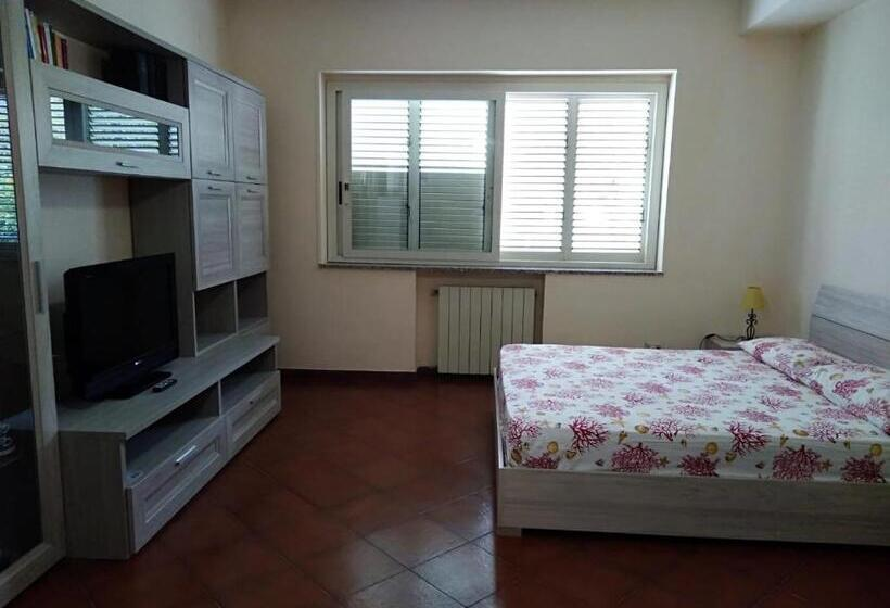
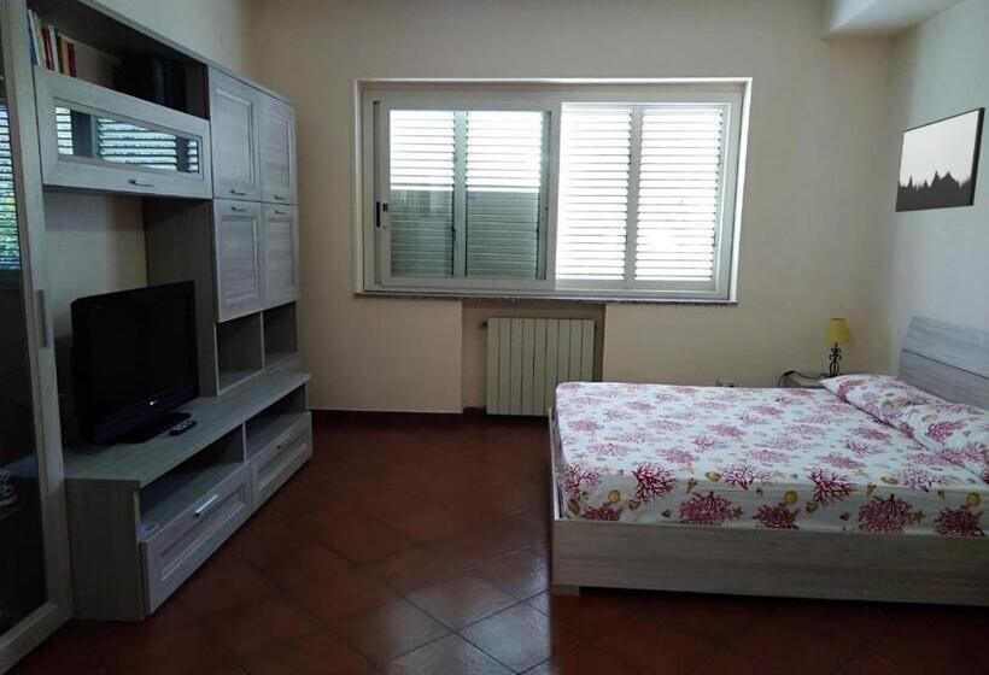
+ wall art [894,106,987,213]
